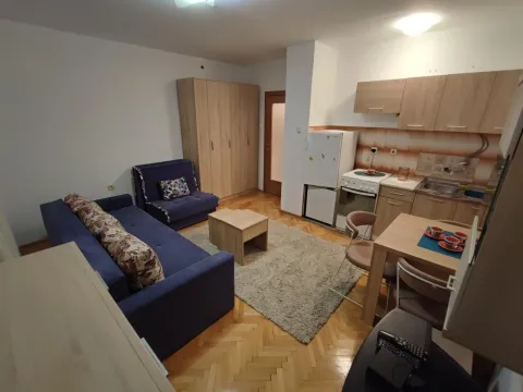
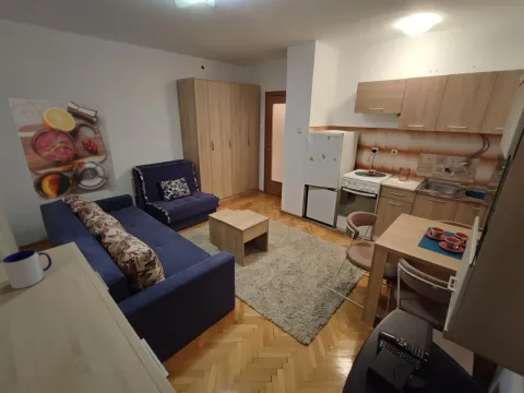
+ mug [1,249,52,289]
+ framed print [7,97,119,203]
